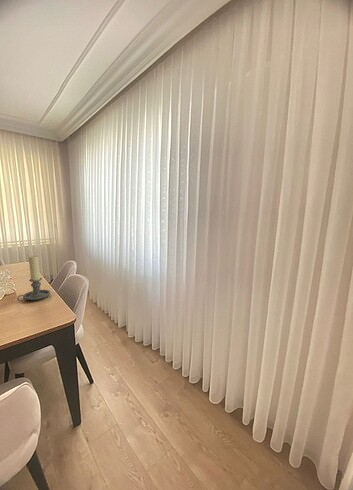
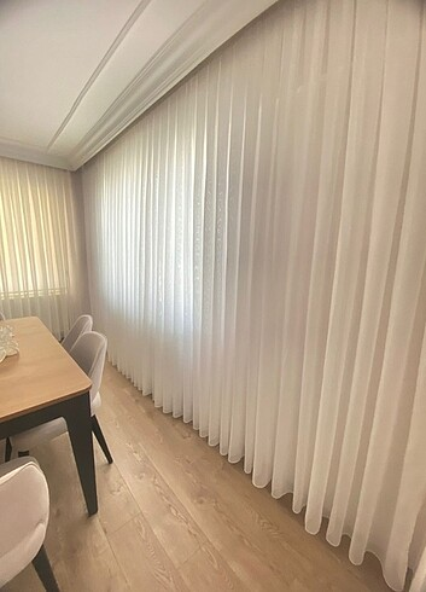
- candle holder [16,255,51,302]
